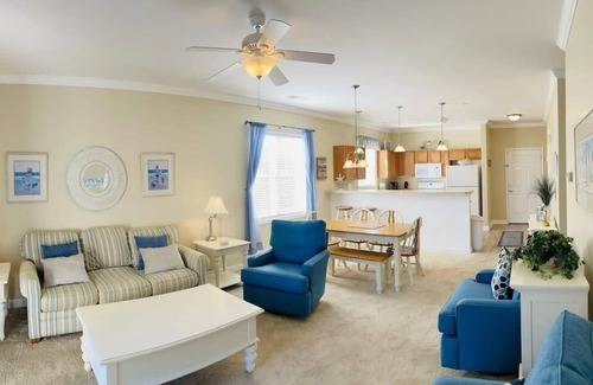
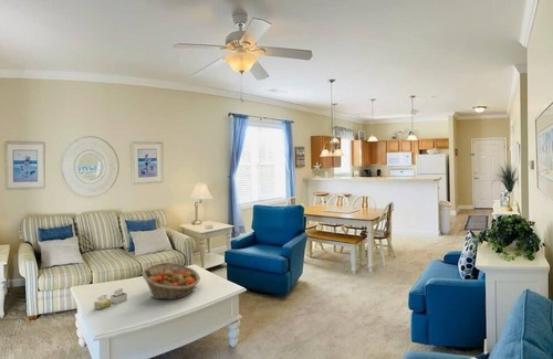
+ tissue box [93,287,128,310]
+ fruit basket [140,262,201,300]
